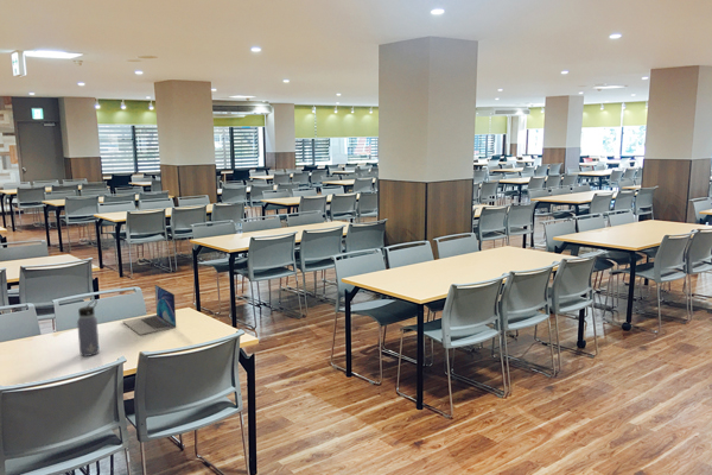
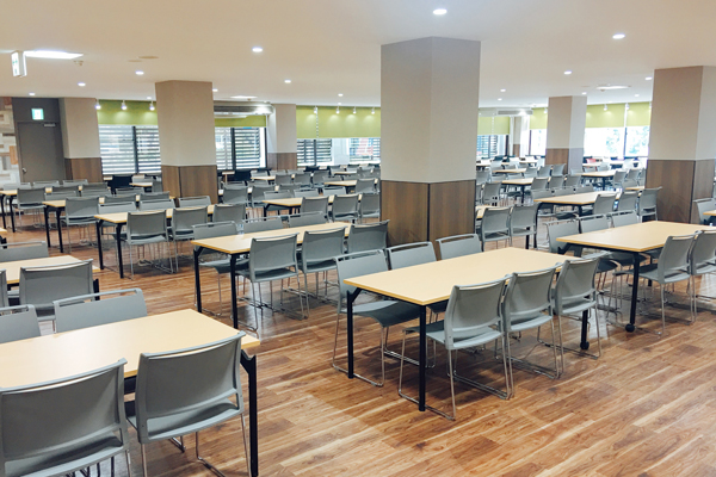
- laptop [121,284,177,336]
- water bottle [76,298,101,357]
